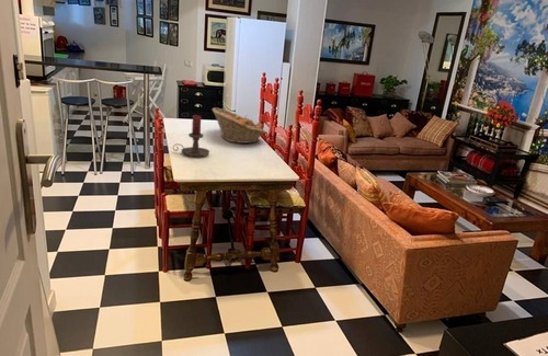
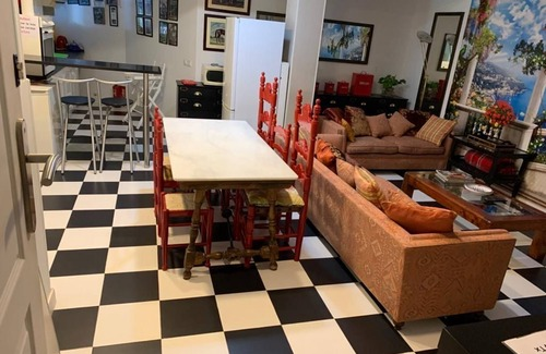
- fruit basket [212,106,266,145]
- candle holder [172,114,210,158]
